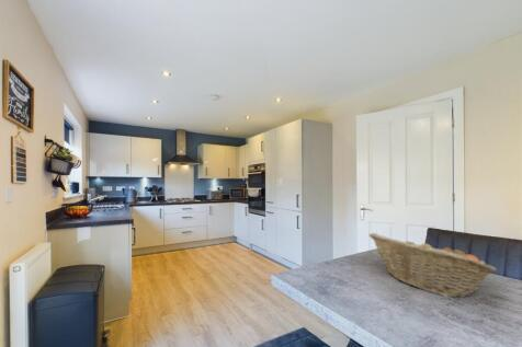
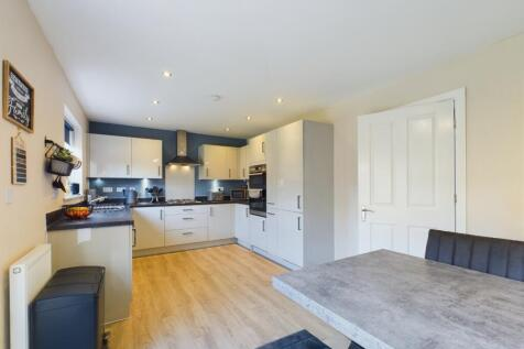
- fruit basket [368,232,498,298]
